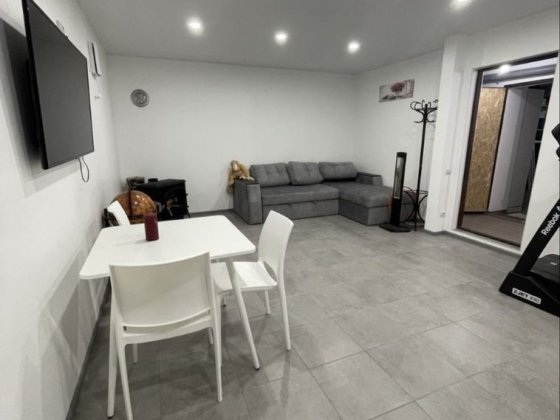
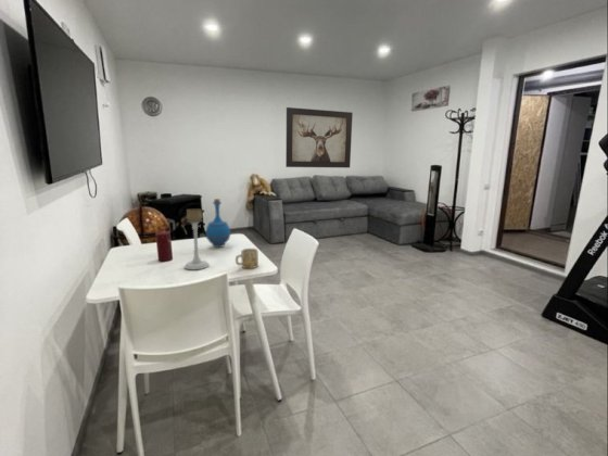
+ wall art [284,106,354,168]
+ bottle [205,198,231,249]
+ candle holder [183,207,211,270]
+ mug [235,248,259,269]
